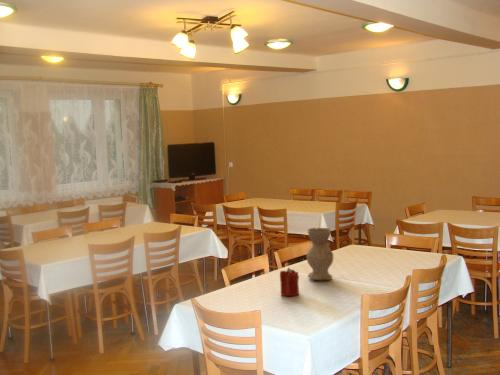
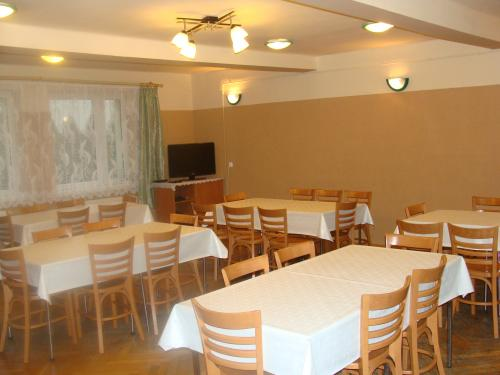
- candle [279,267,300,297]
- vase [306,227,334,281]
